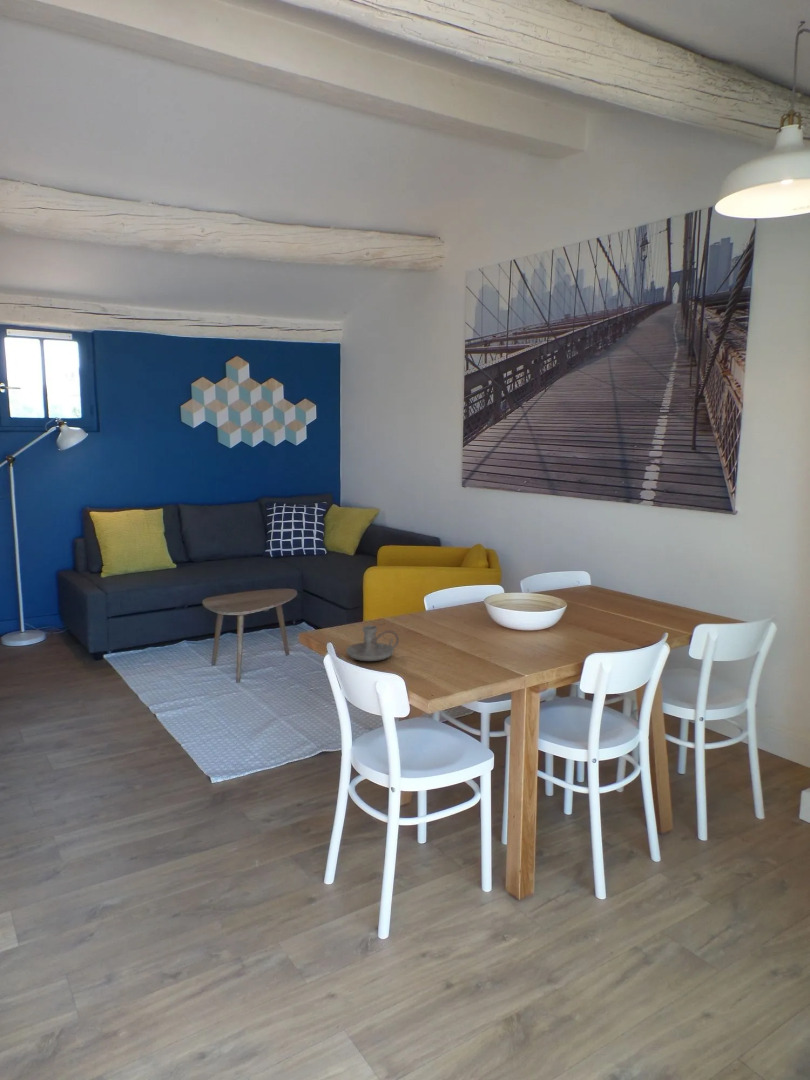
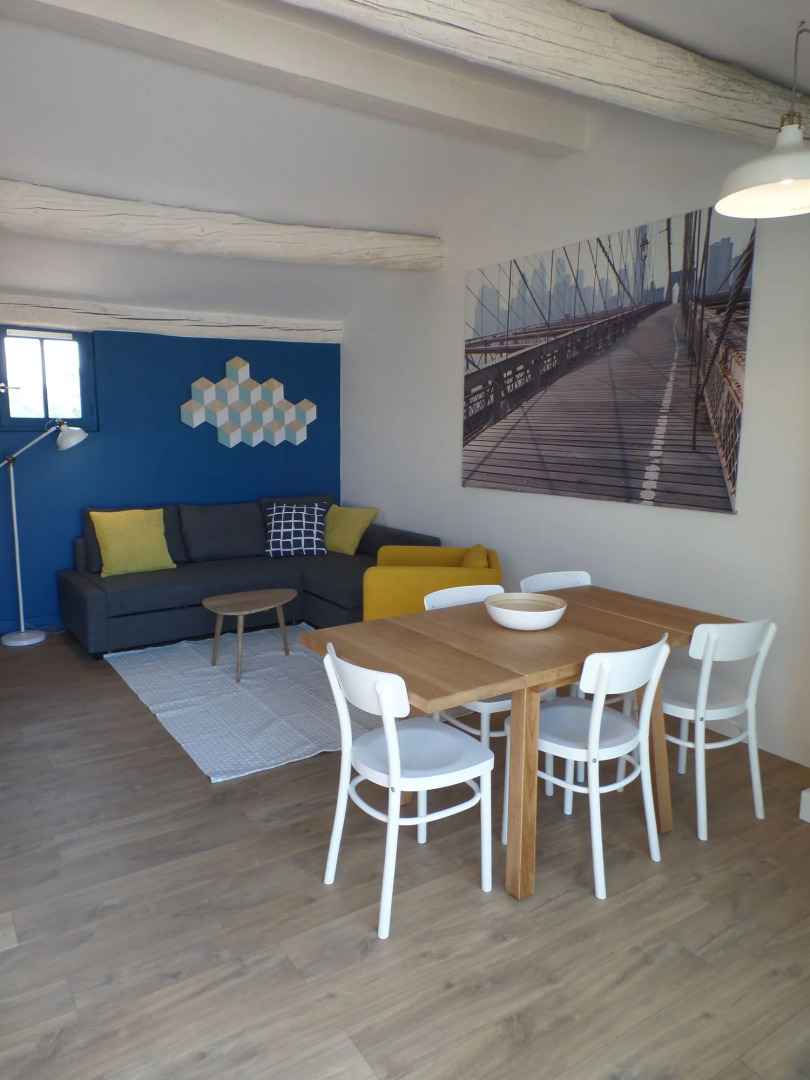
- candle holder [345,624,400,662]
